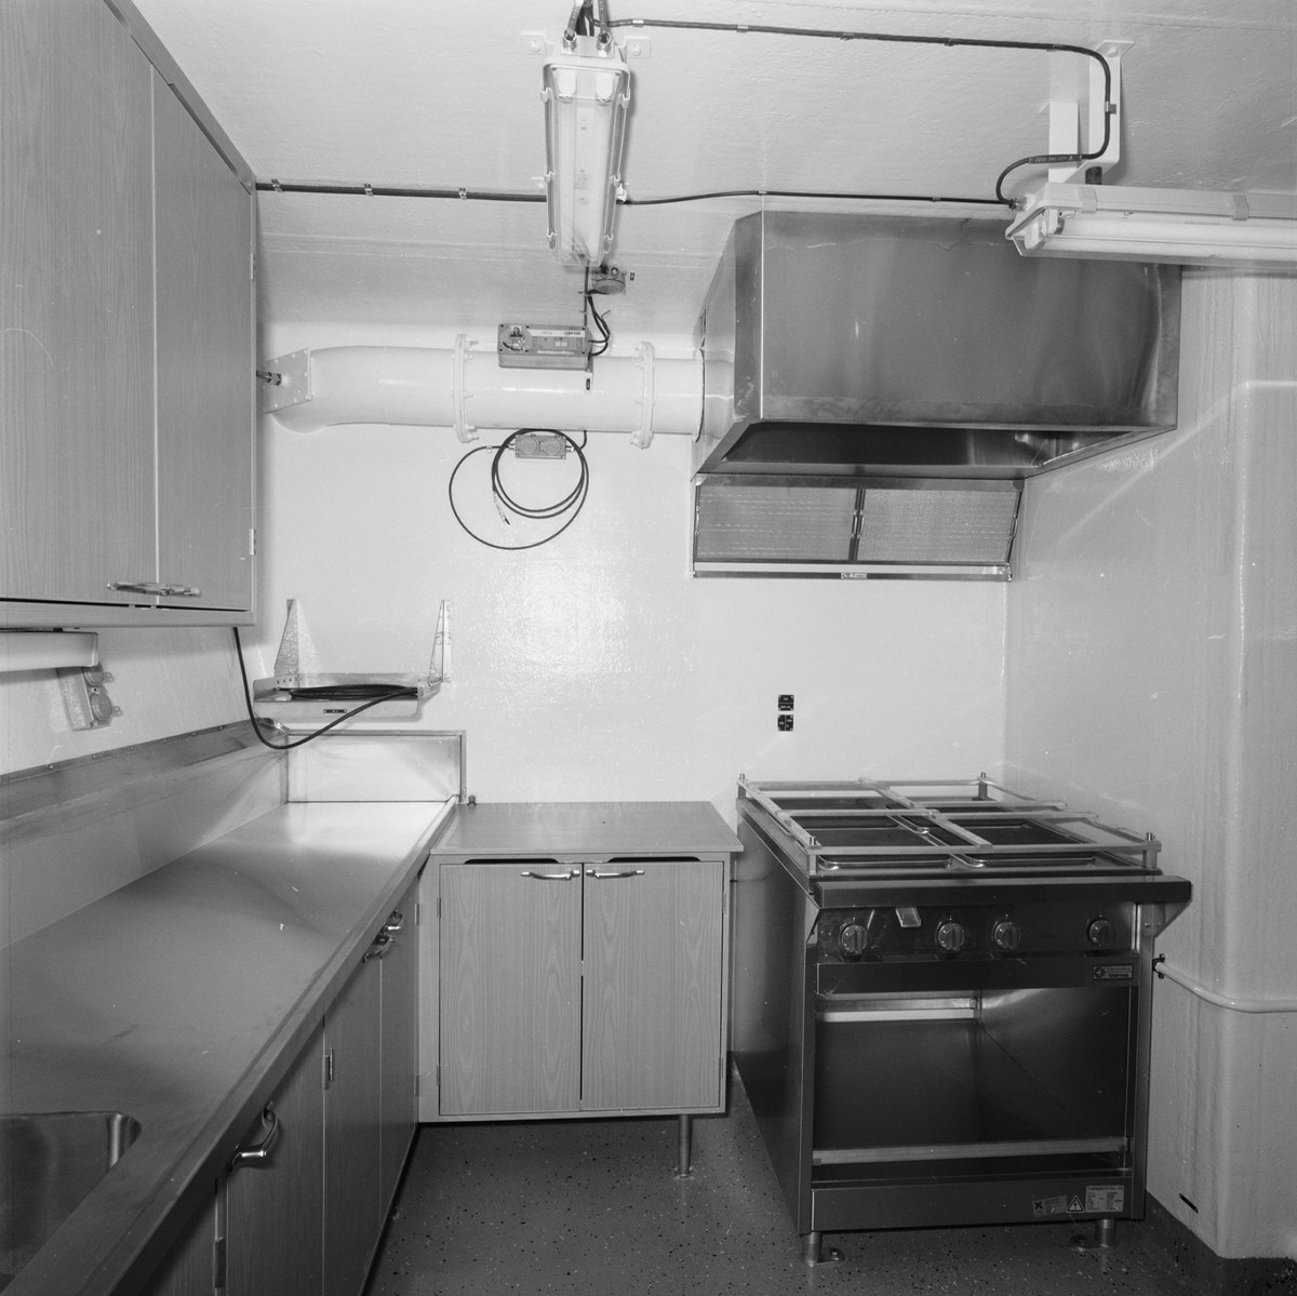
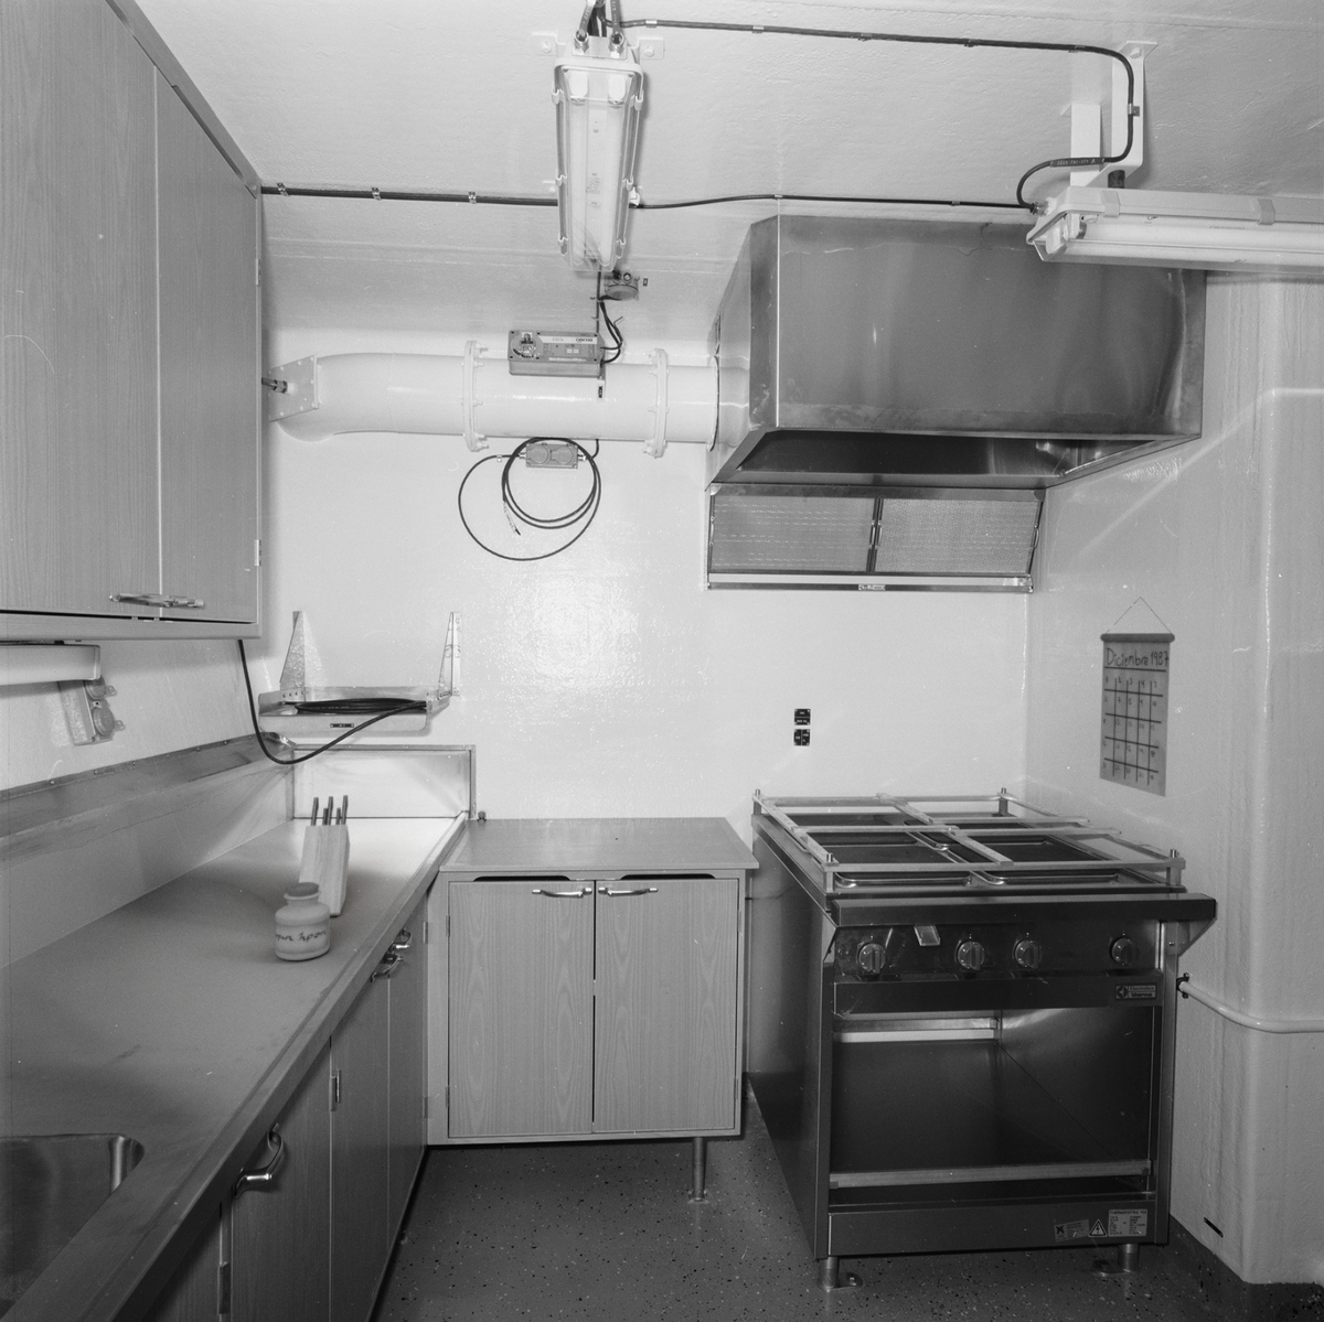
+ jar [274,883,331,961]
+ knife block [298,794,351,918]
+ calendar [1099,596,1176,798]
